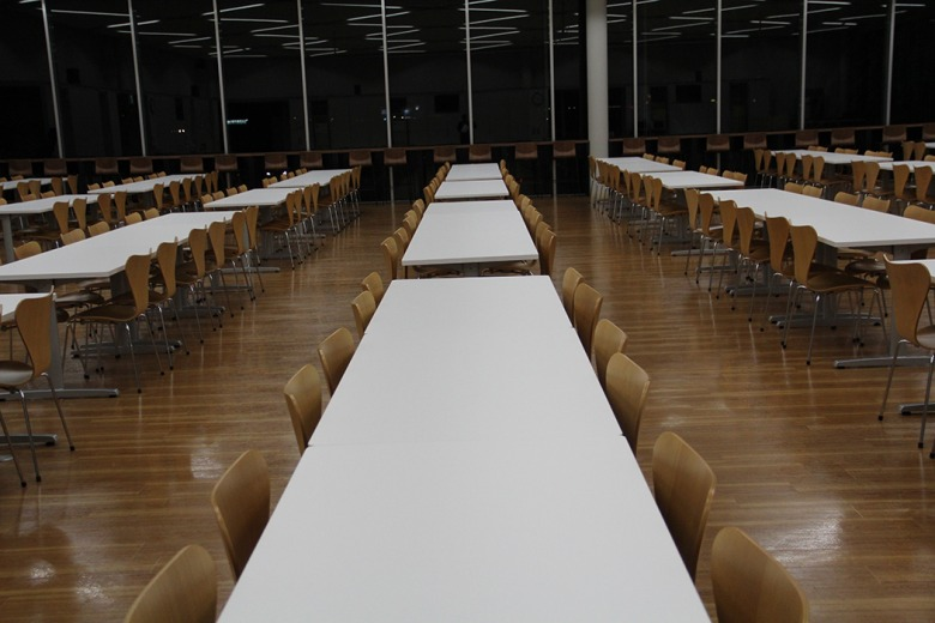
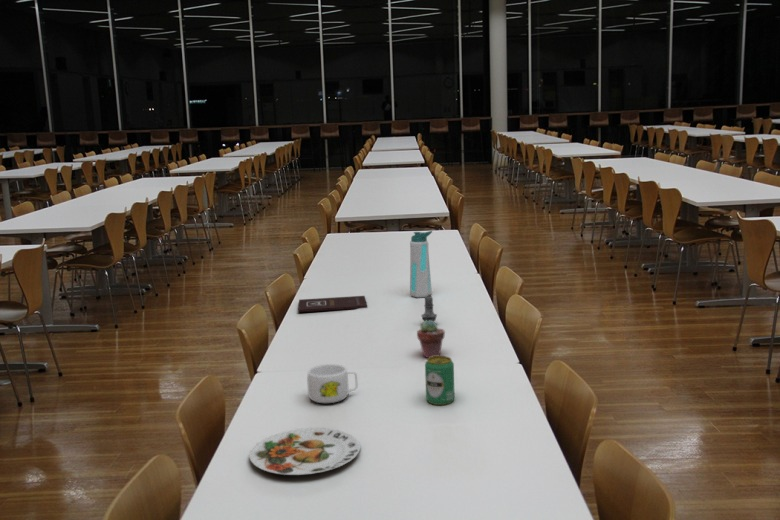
+ mug [306,363,359,404]
+ plate [248,427,361,476]
+ potted succulent [416,320,446,359]
+ salt shaker [420,293,438,325]
+ beverage can [424,355,456,406]
+ book [297,295,368,313]
+ water bottle [409,230,433,299]
